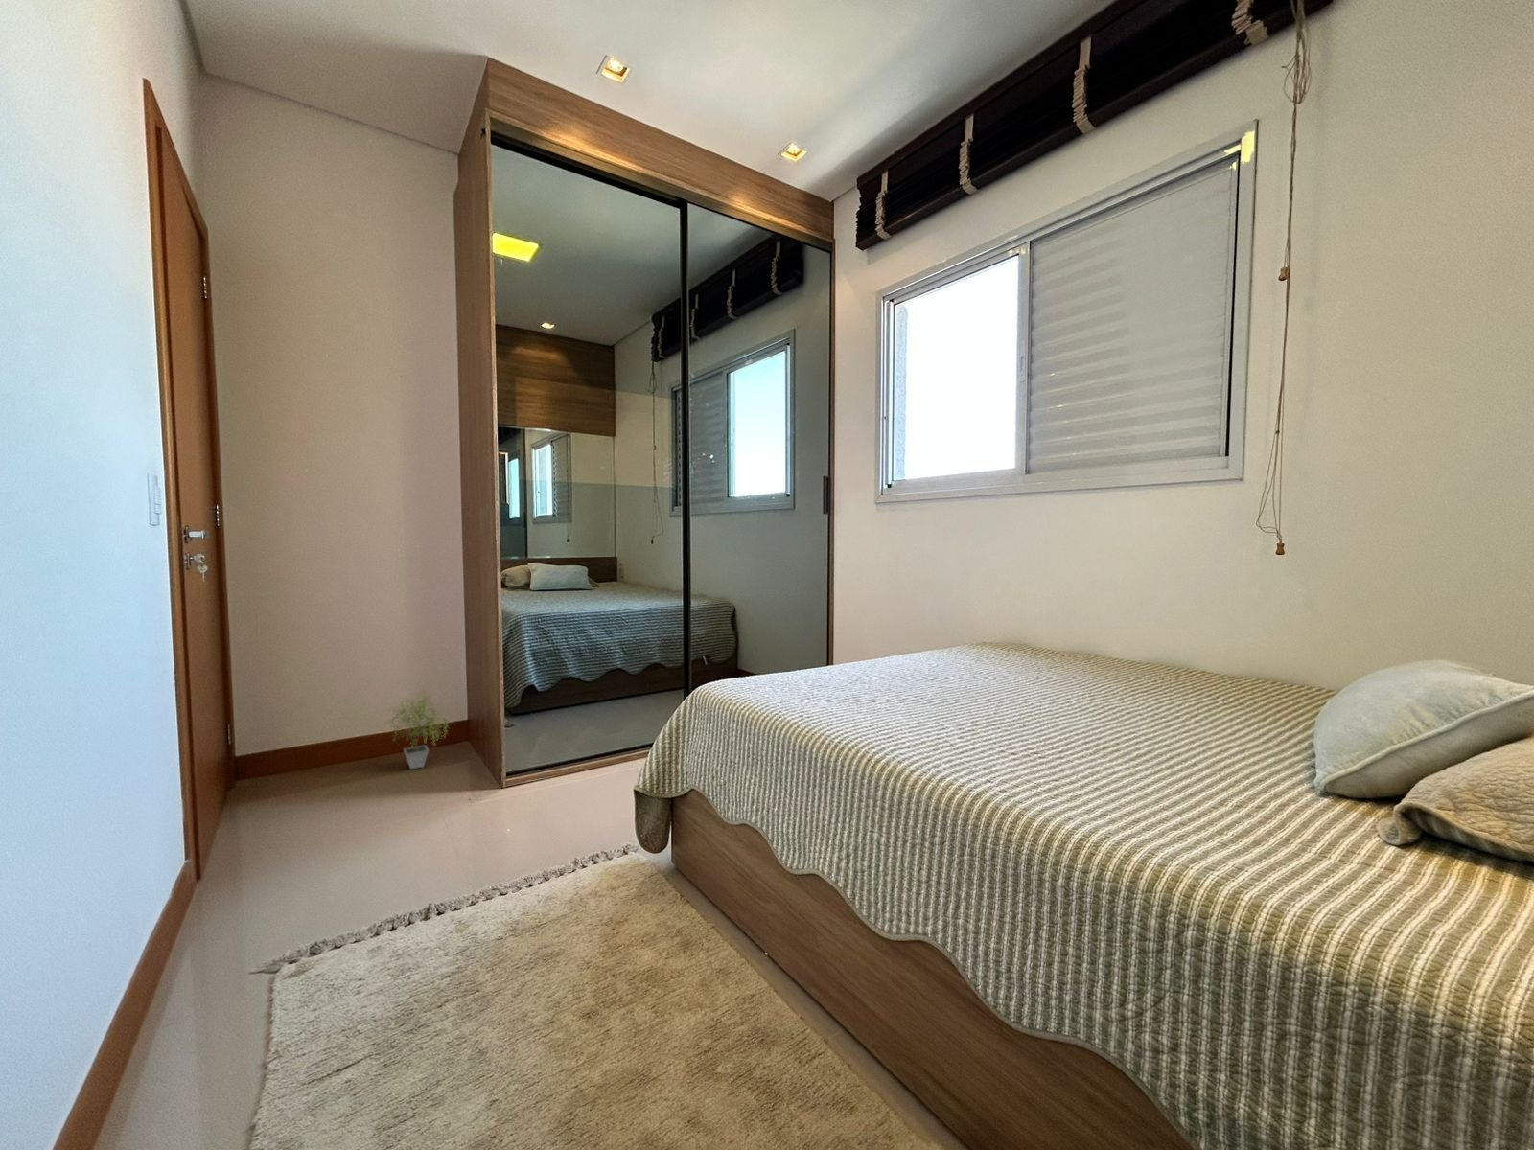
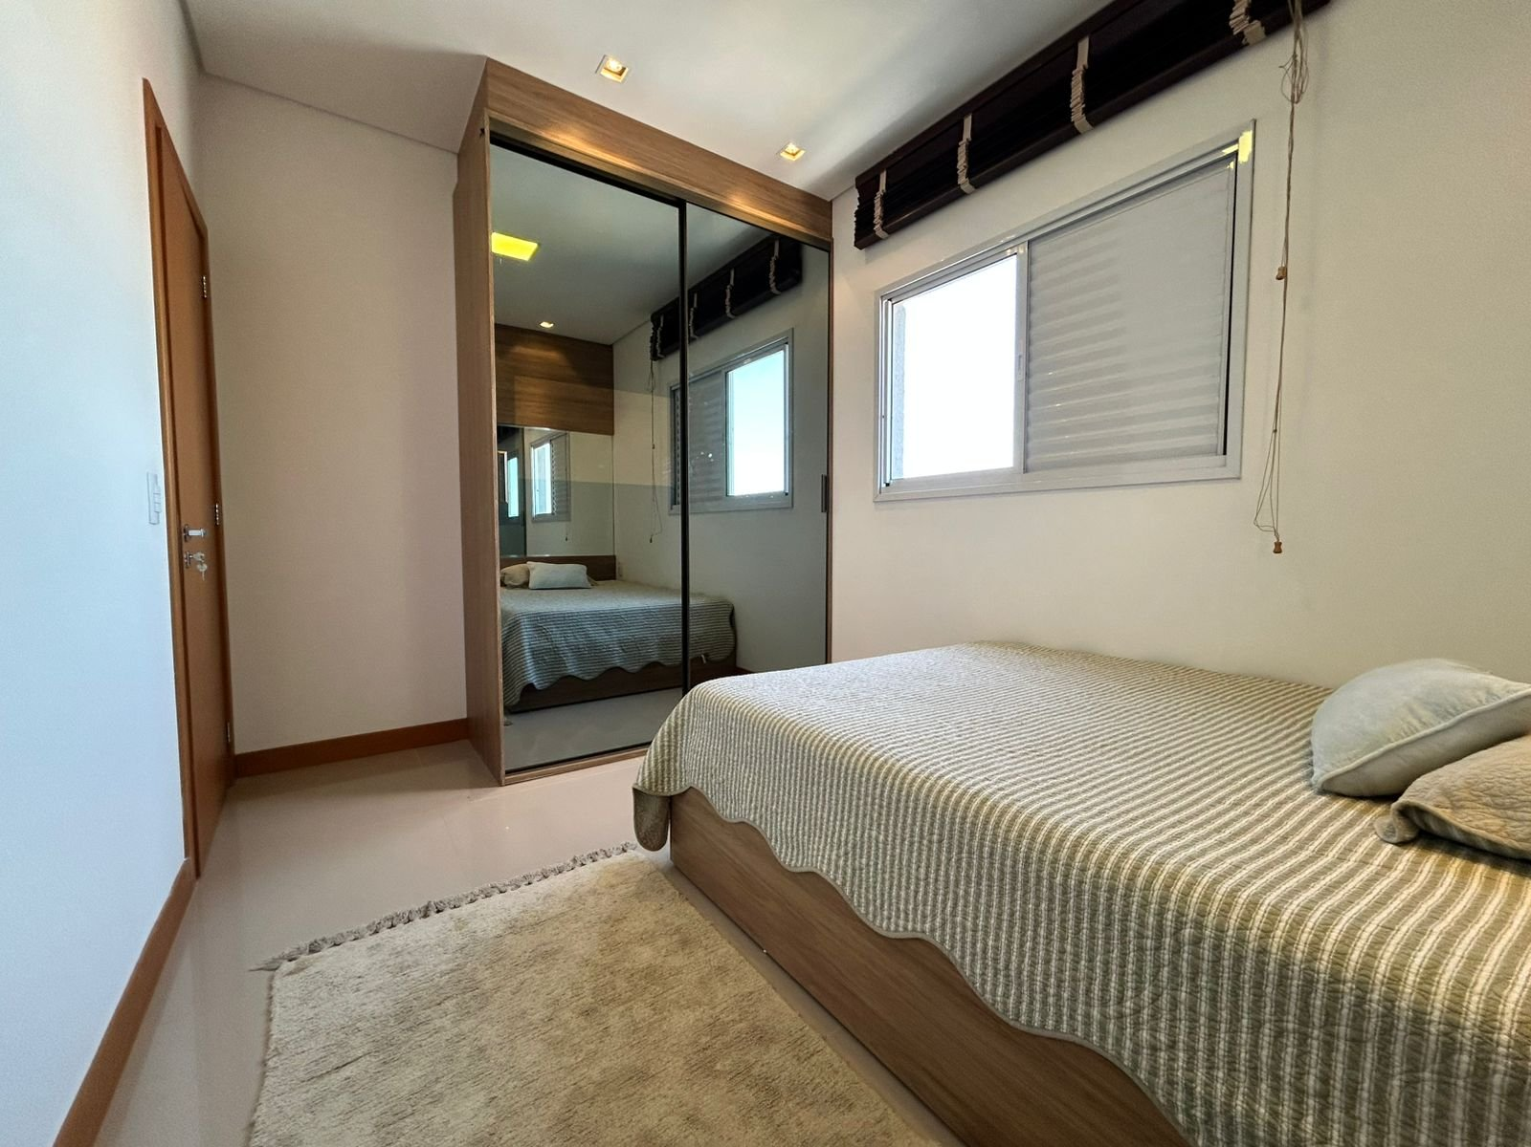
- potted plant [383,689,455,771]
